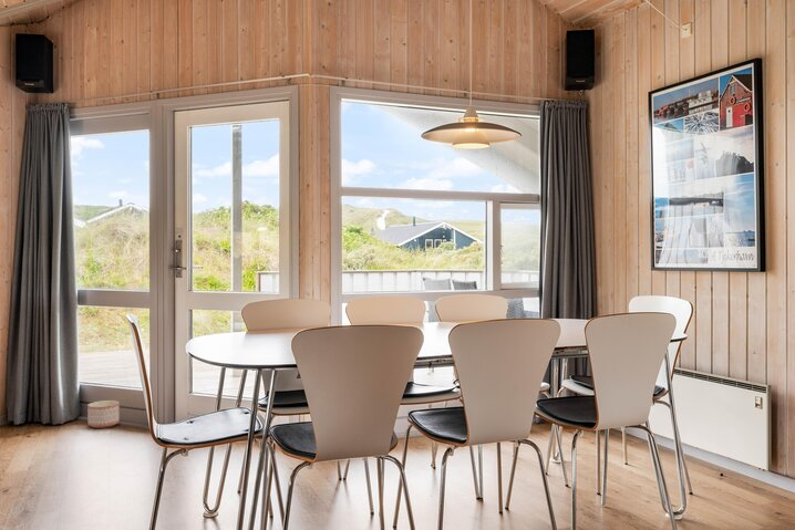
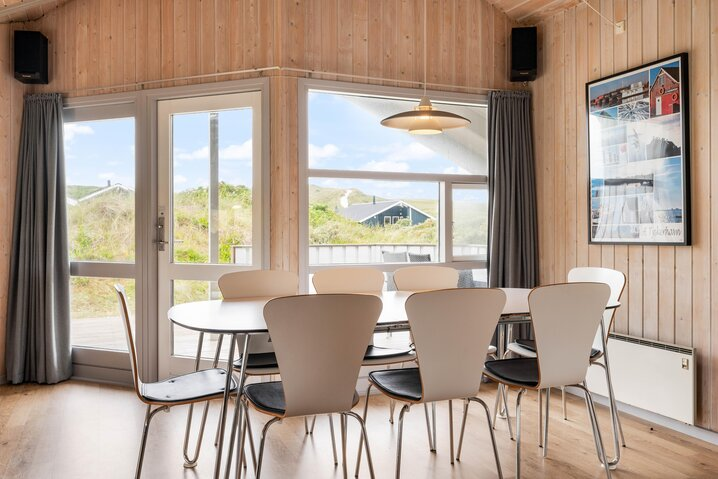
- planter [86,399,121,429]
